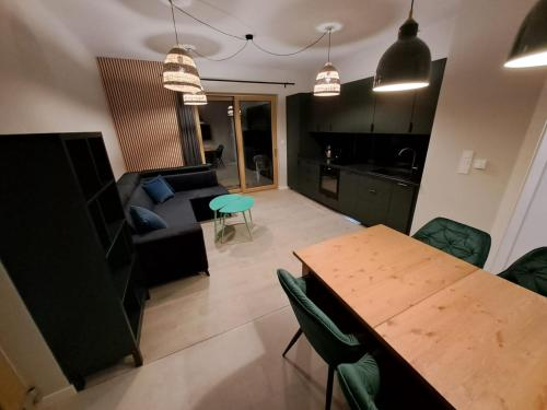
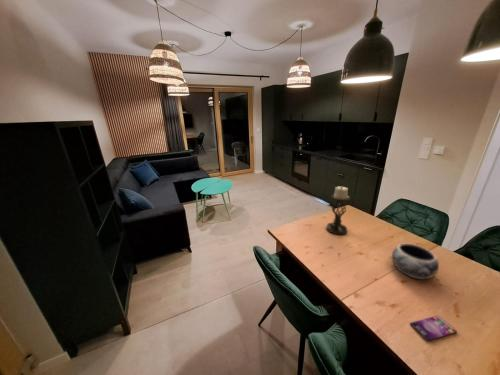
+ decorative bowl [391,243,440,281]
+ smartphone [409,315,458,342]
+ candle holder [325,185,351,236]
